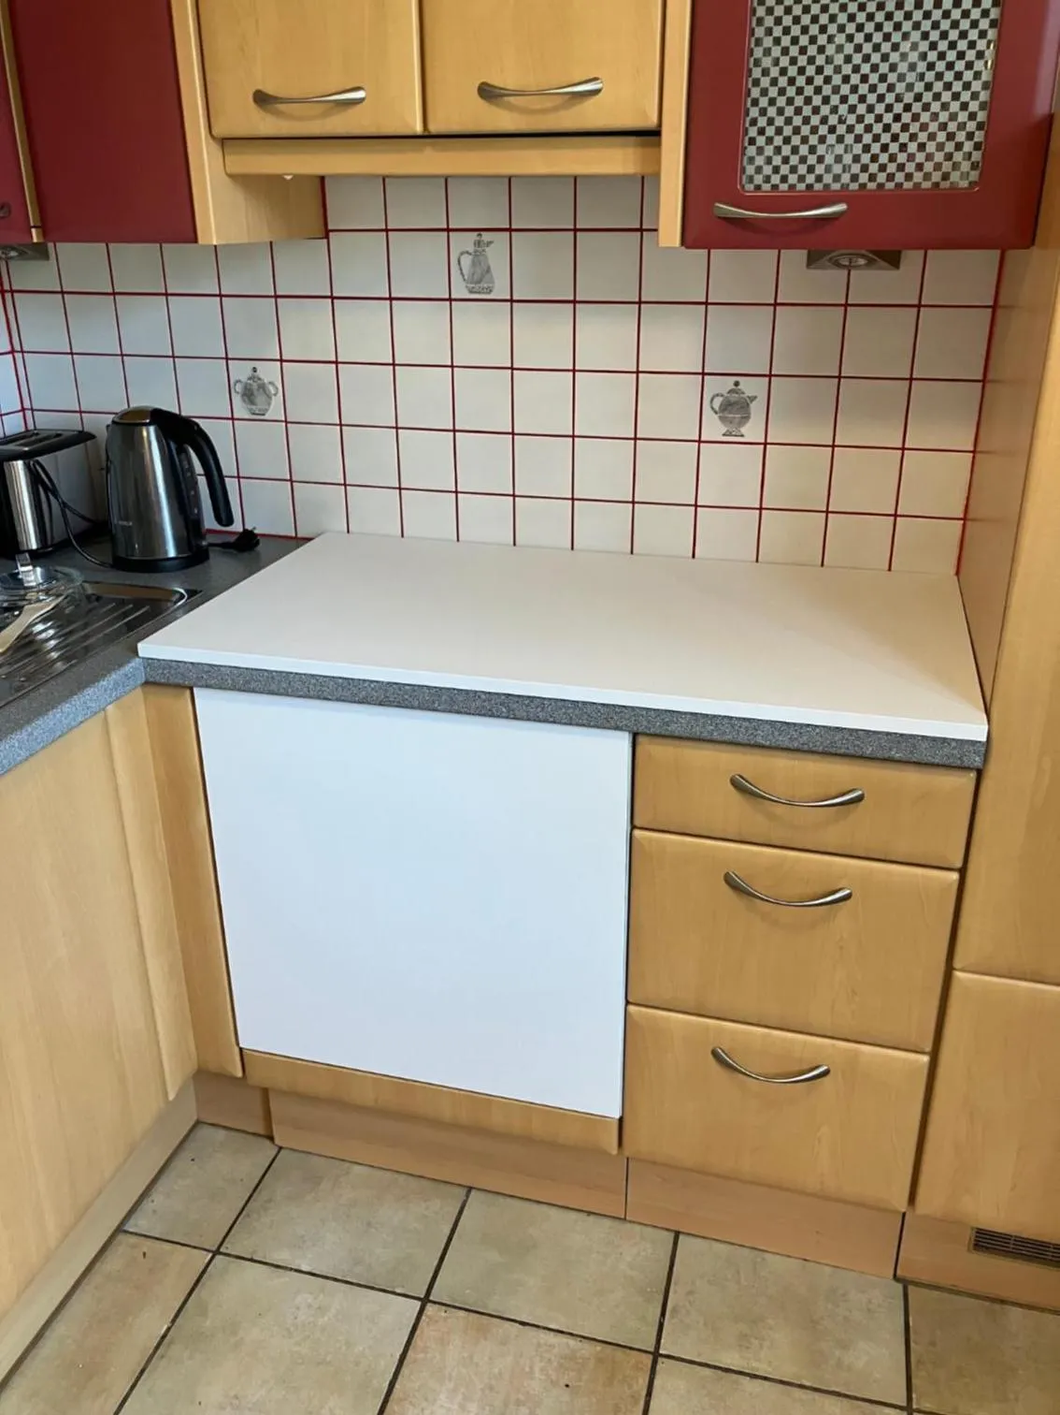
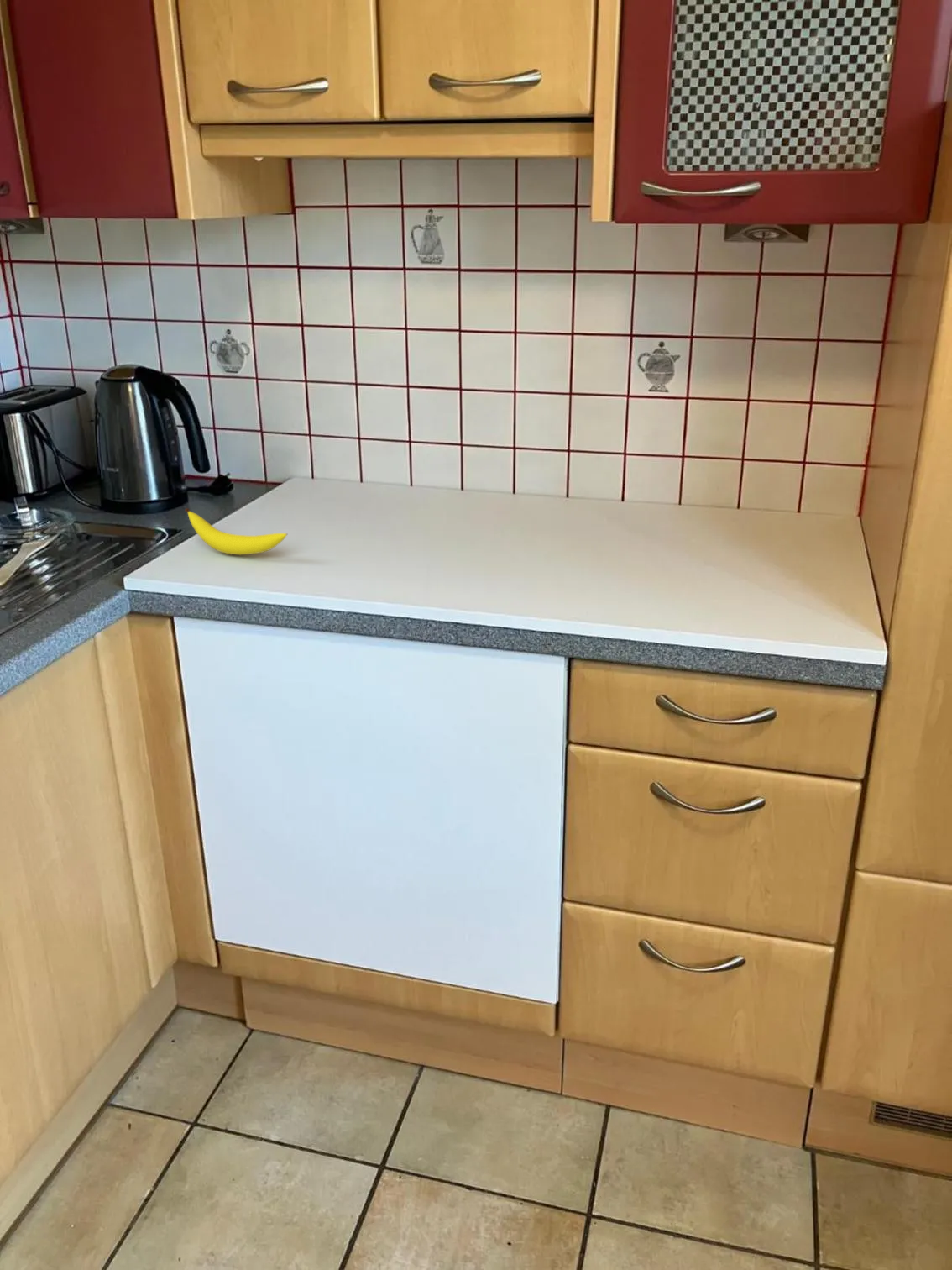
+ banana [184,507,288,556]
